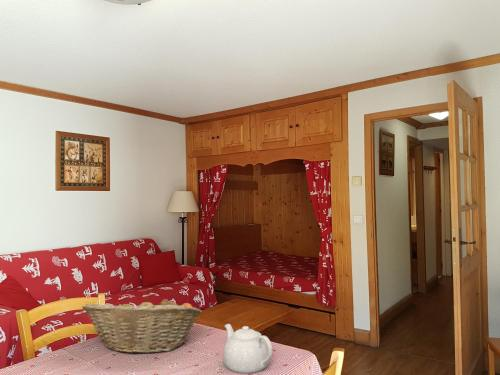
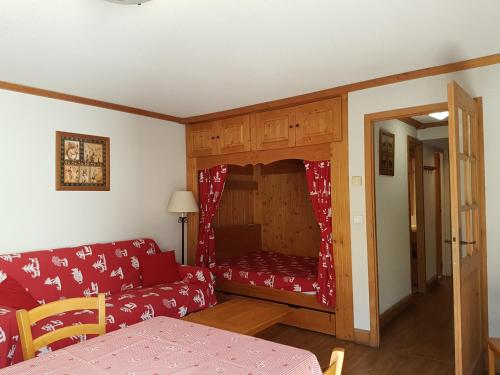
- fruit basket [81,295,203,355]
- teapot [222,323,274,374]
